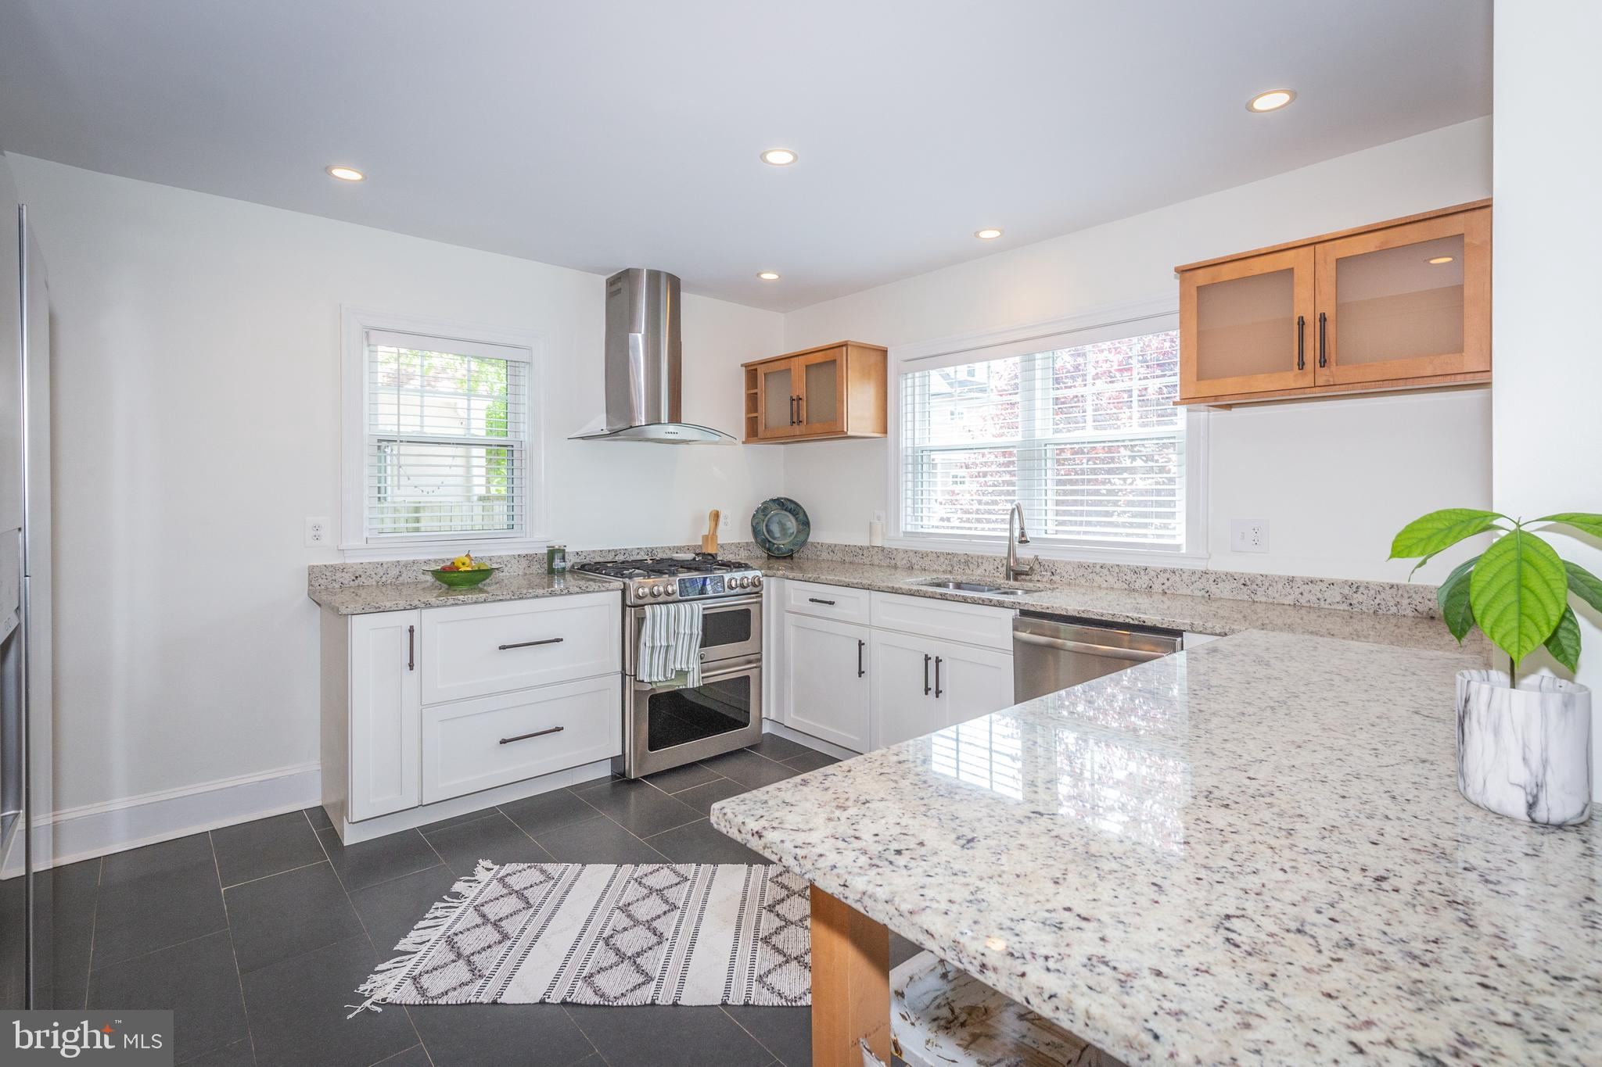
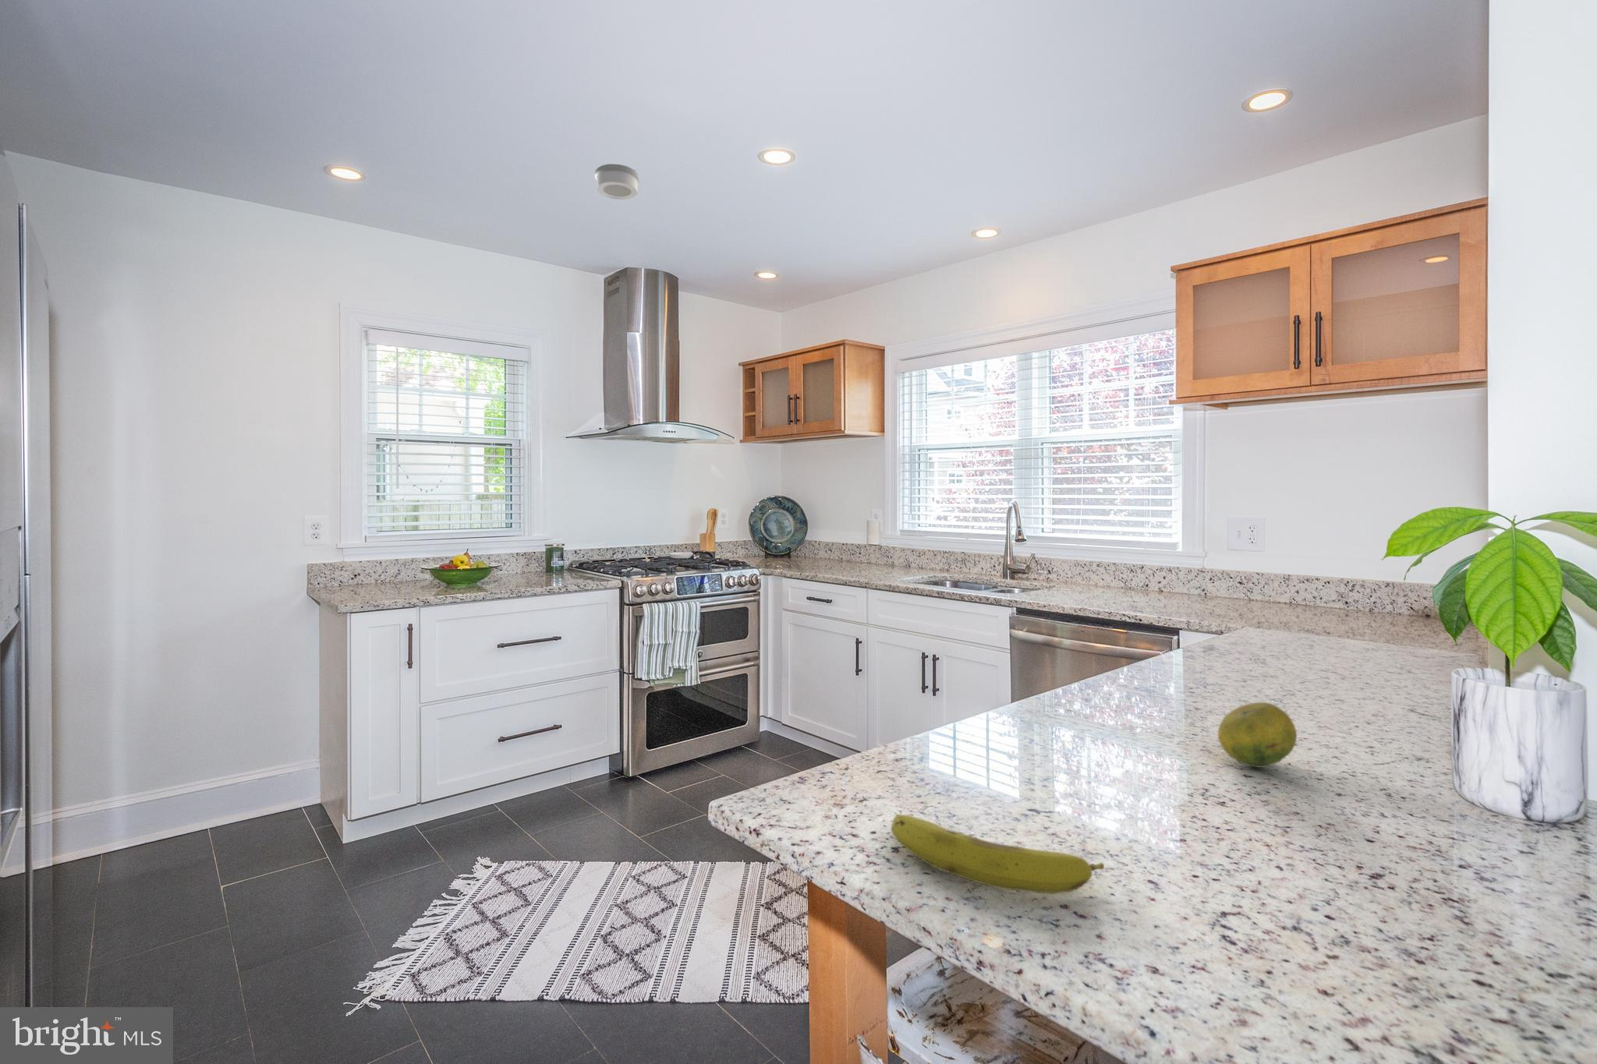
+ fruit [1217,702,1298,768]
+ fruit [891,813,1105,894]
+ smoke detector [594,163,640,201]
